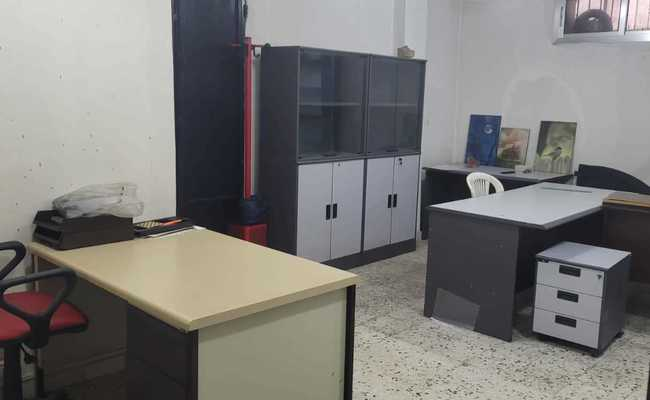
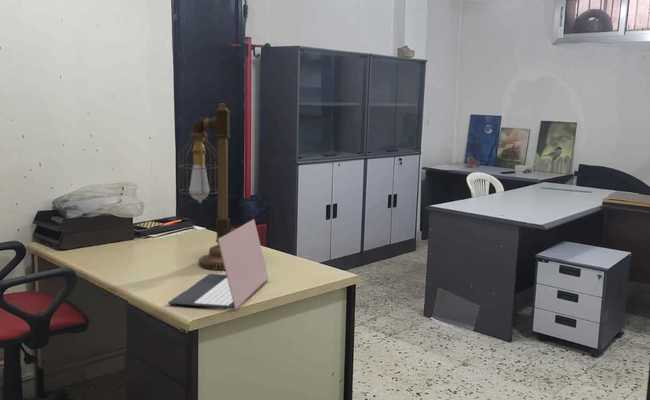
+ laptop [167,218,269,311]
+ desk lamp [177,102,237,271]
